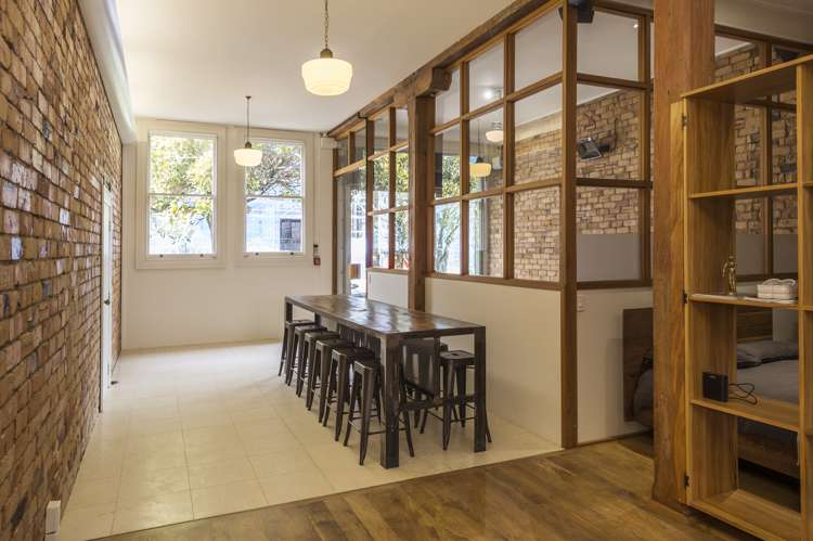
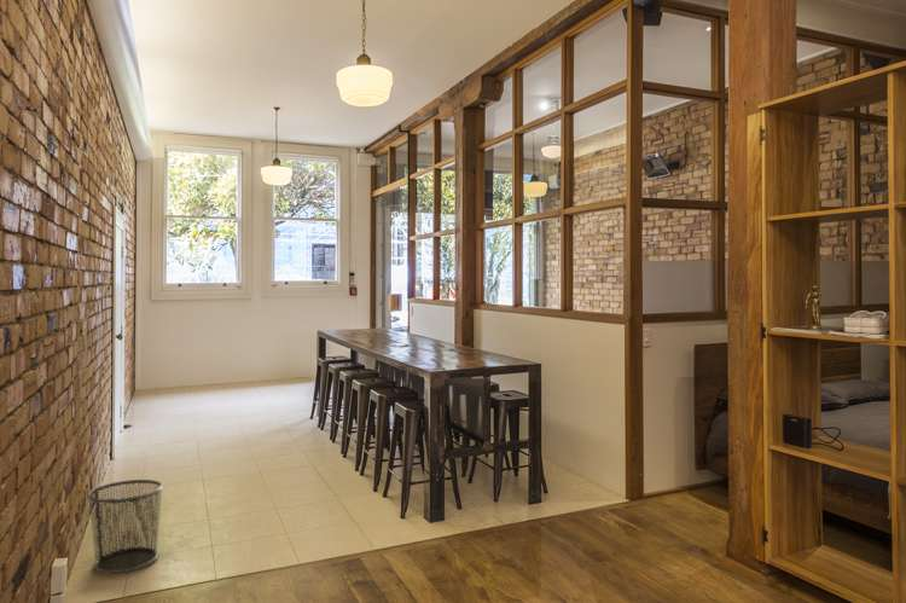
+ waste bin [86,479,164,575]
